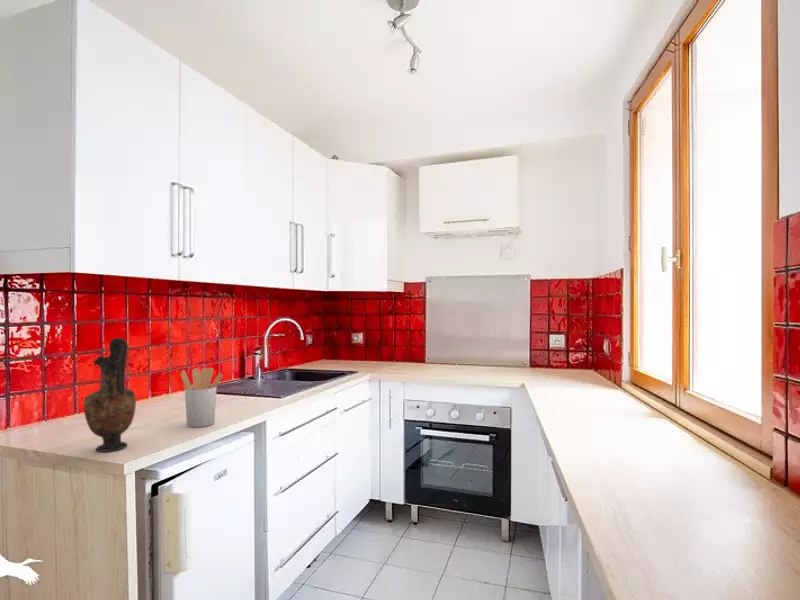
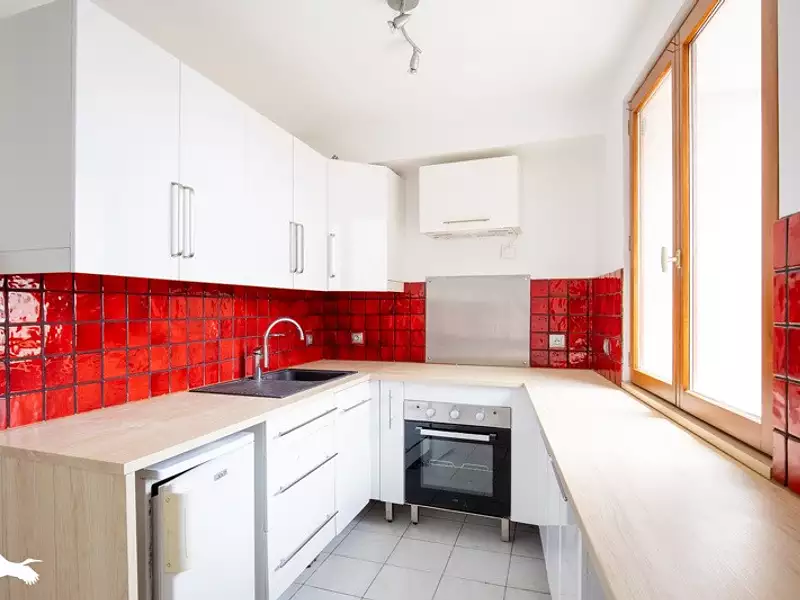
- vase [83,337,137,453]
- utensil holder [180,367,224,428]
